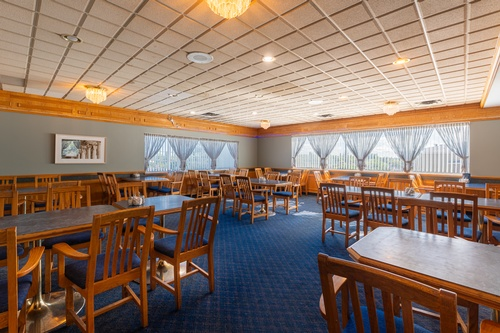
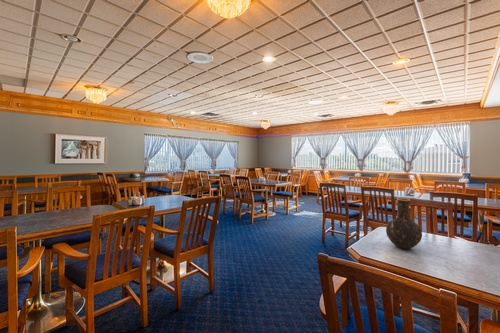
+ vase [385,198,423,250]
